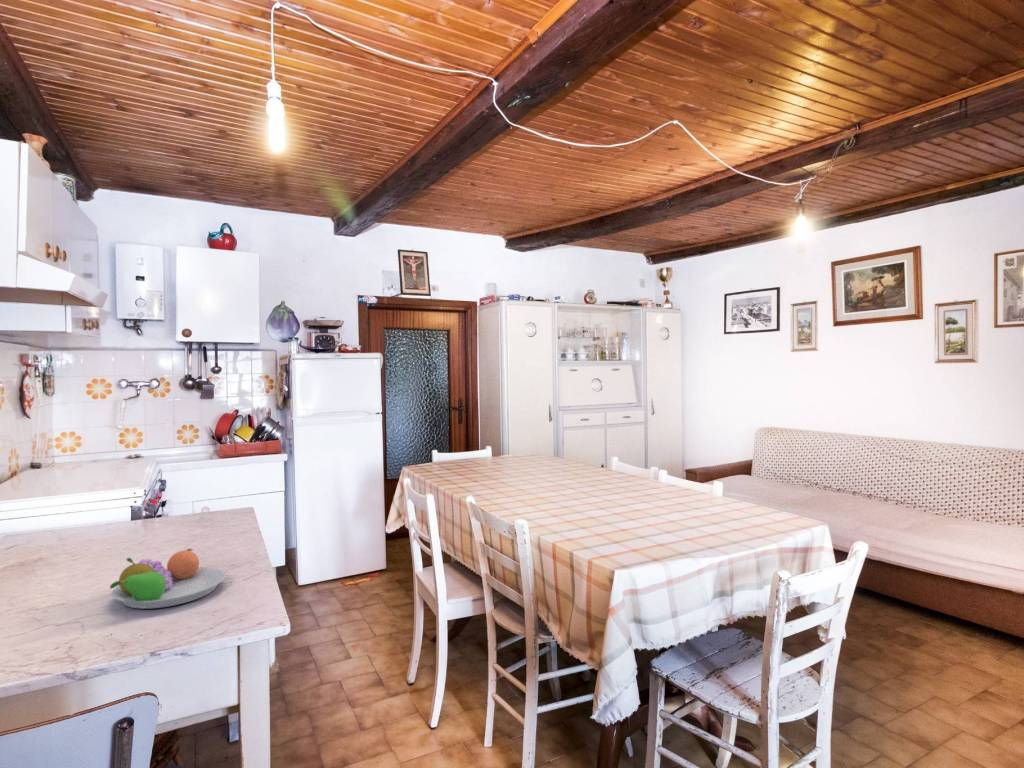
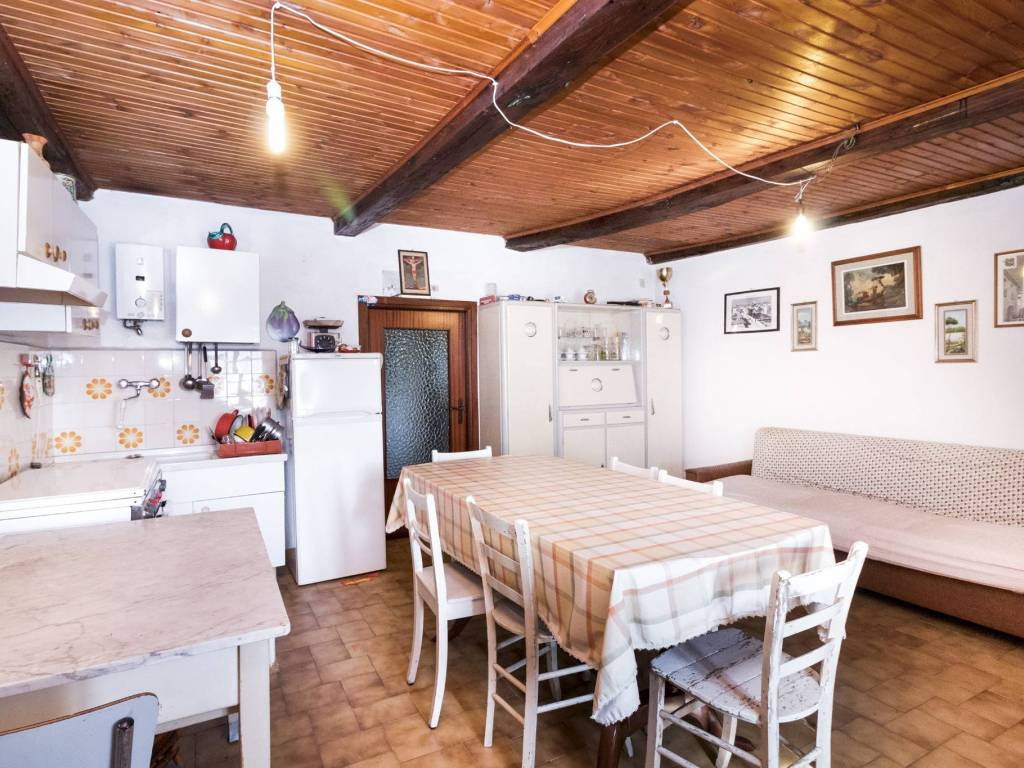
- fruit bowl [109,548,227,610]
